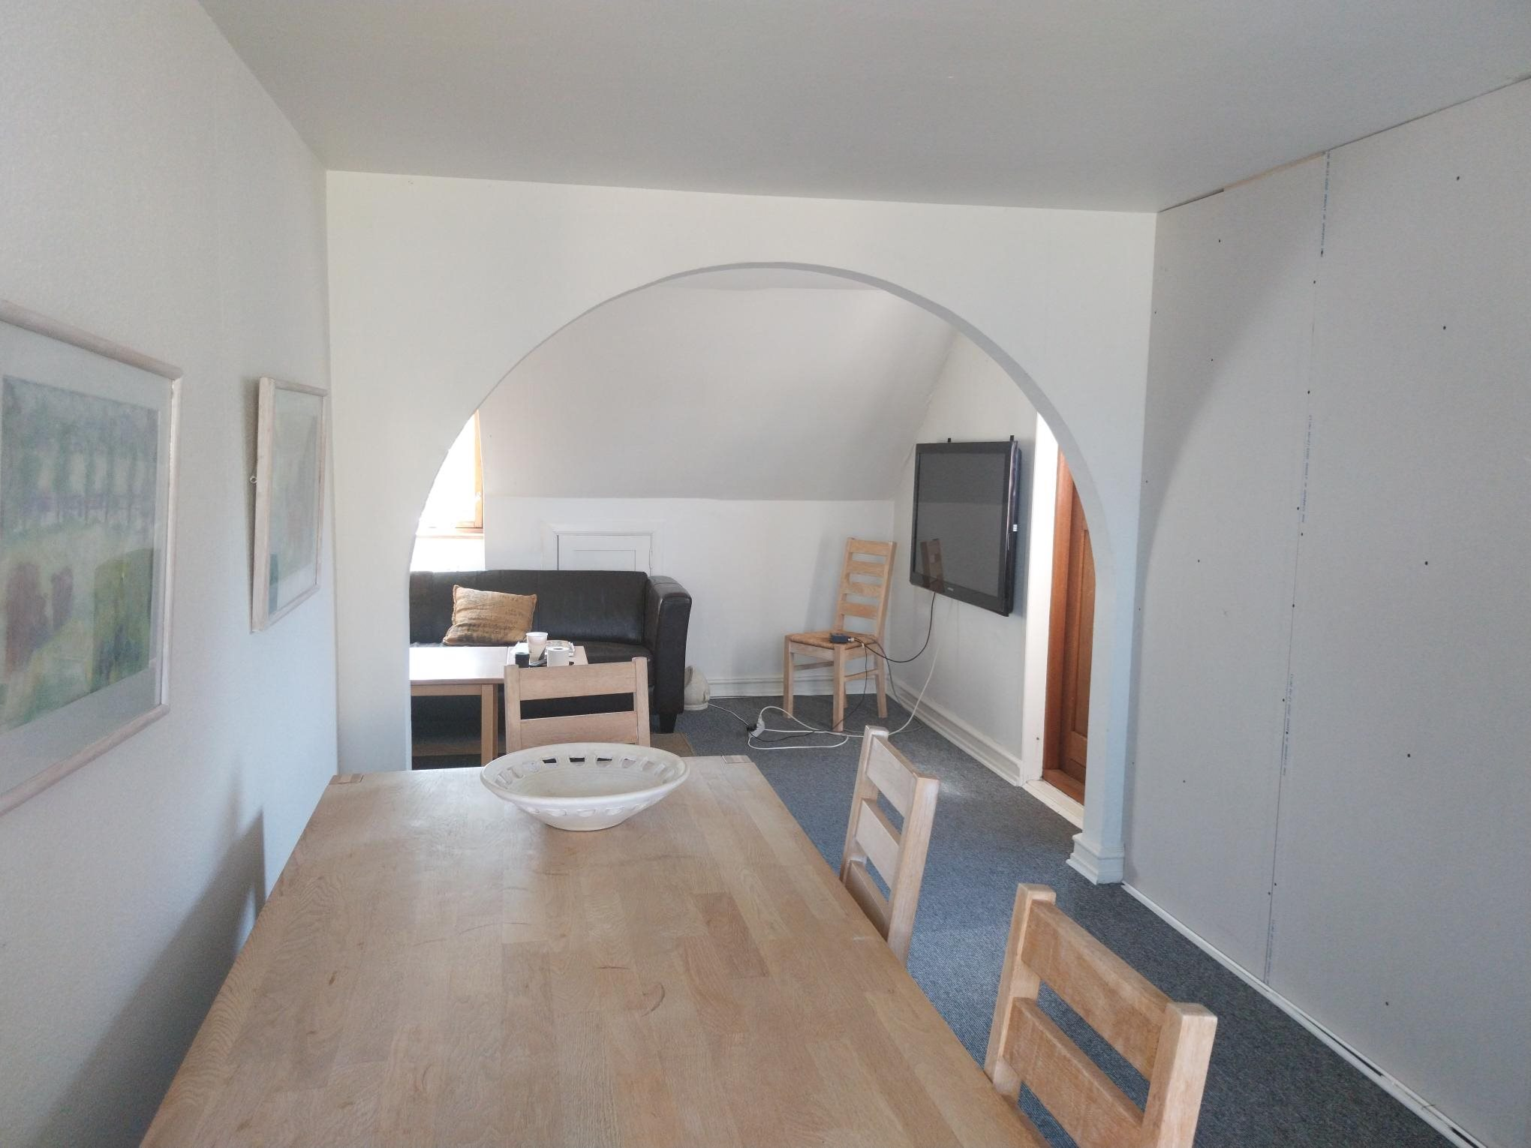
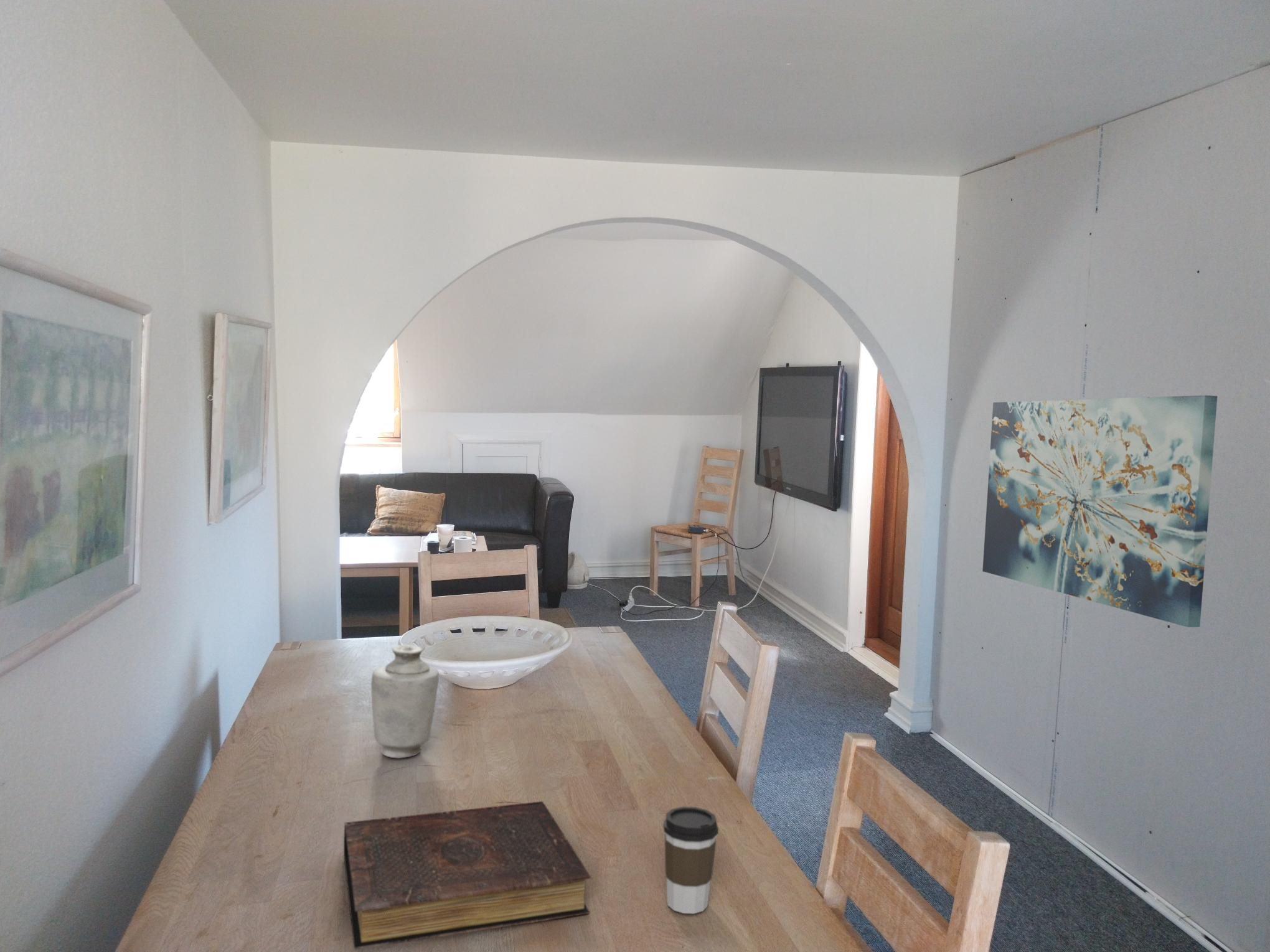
+ wall art [982,394,1218,628]
+ vase [370,644,440,759]
+ book [343,801,591,951]
+ coffee cup [662,806,719,914]
